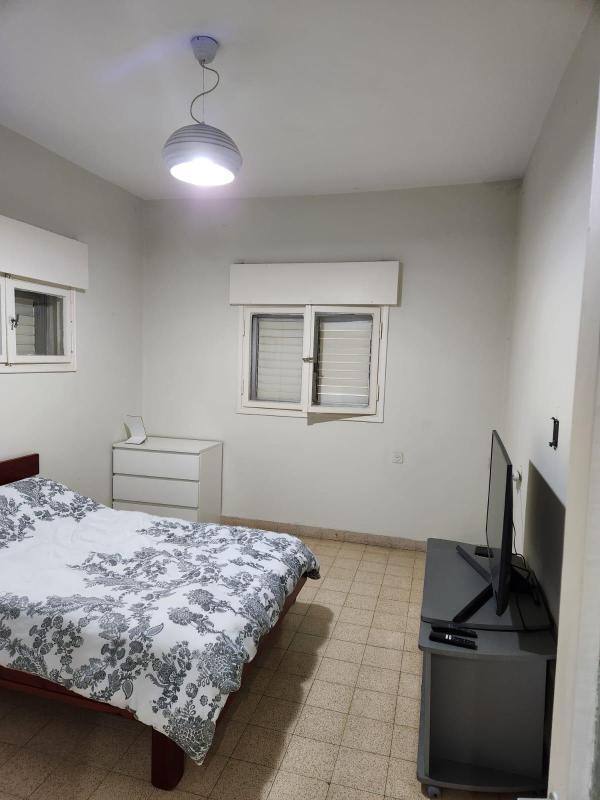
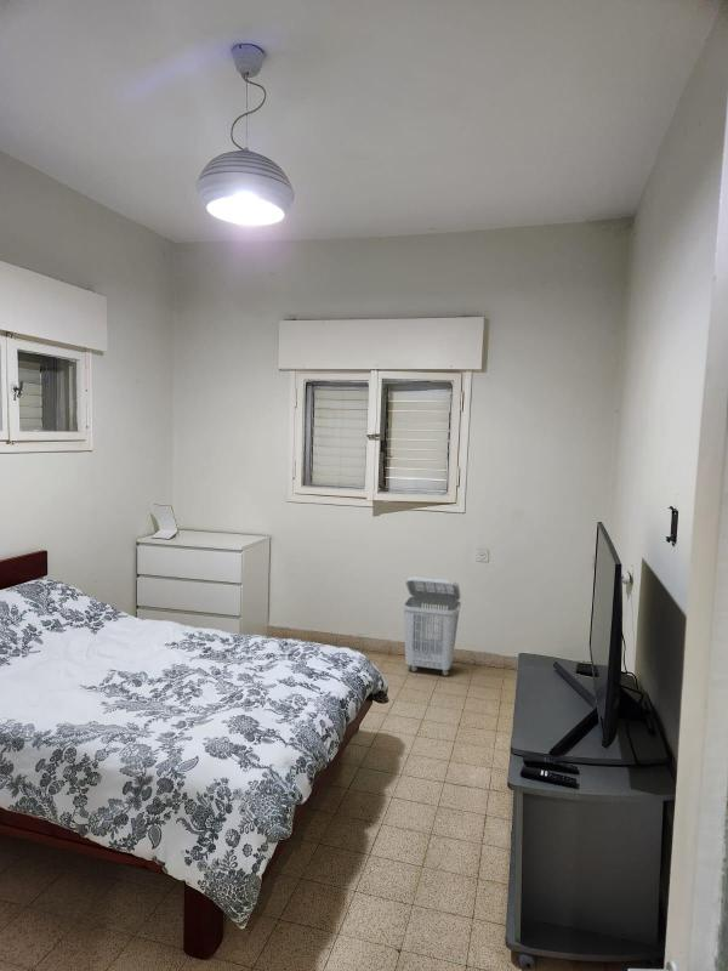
+ laundry basket [402,575,462,677]
